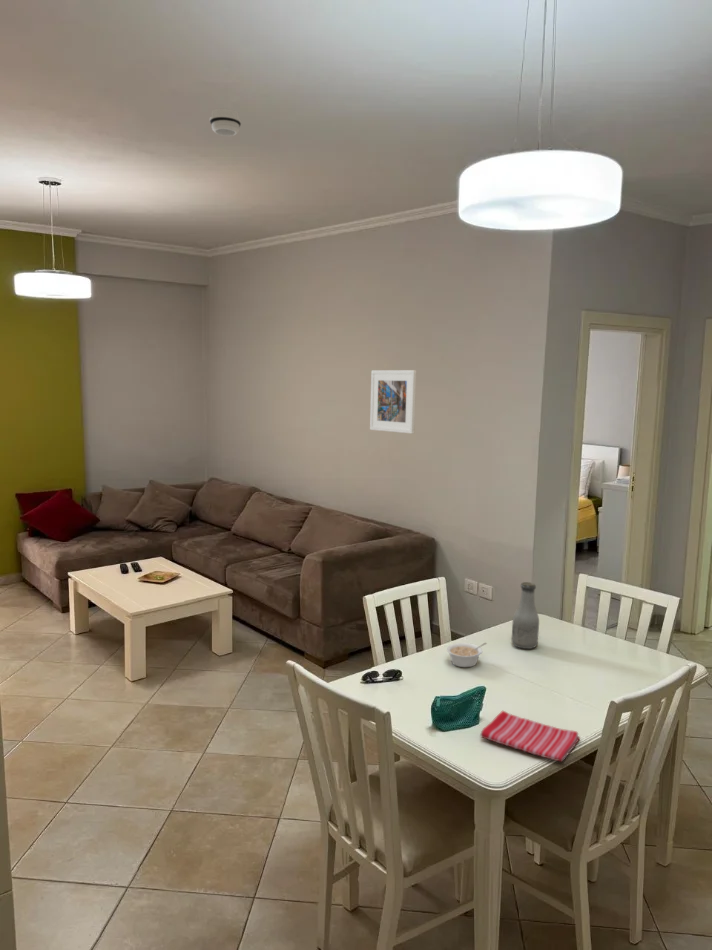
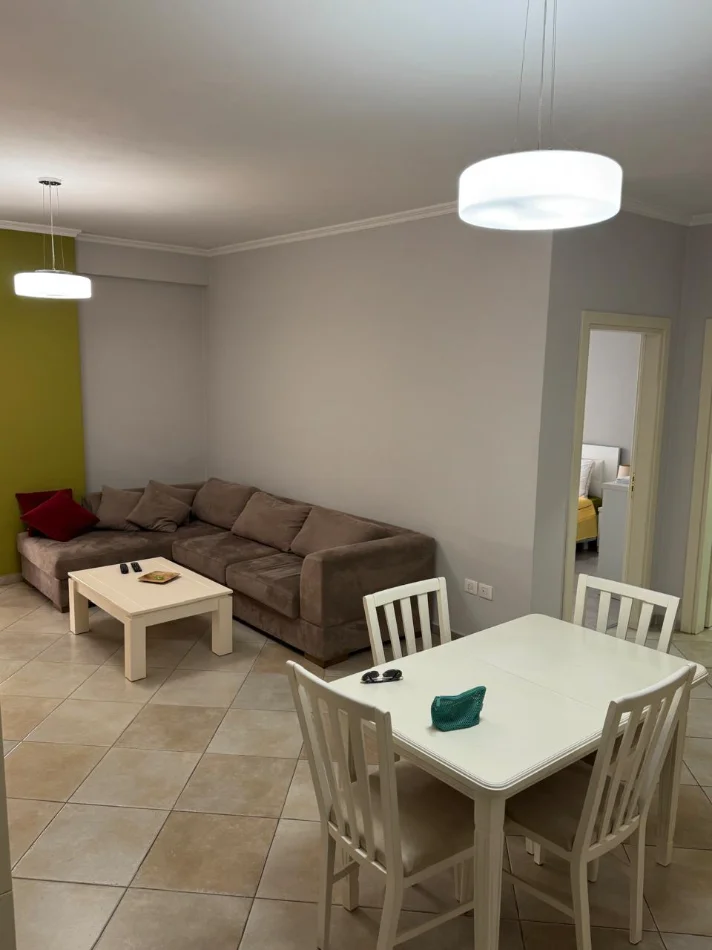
- smoke detector [209,108,242,137]
- bottle [511,581,540,650]
- dish towel [480,710,581,763]
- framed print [369,369,417,435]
- legume [446,642,488,668]
